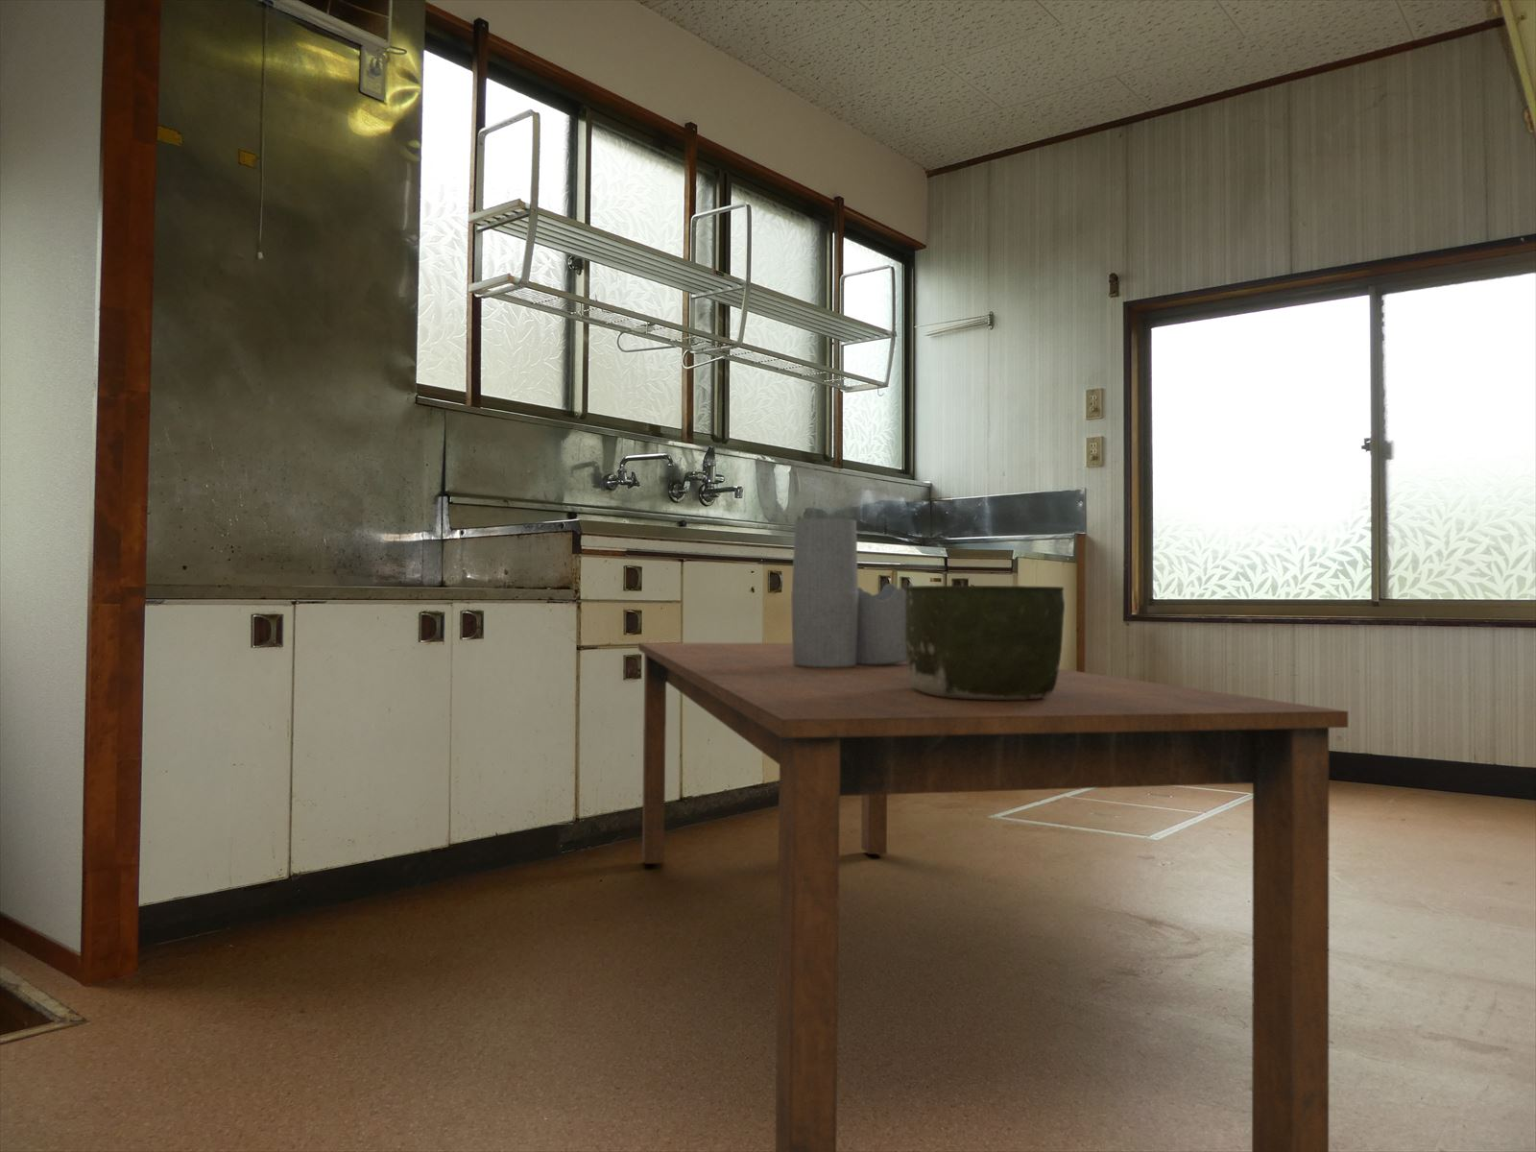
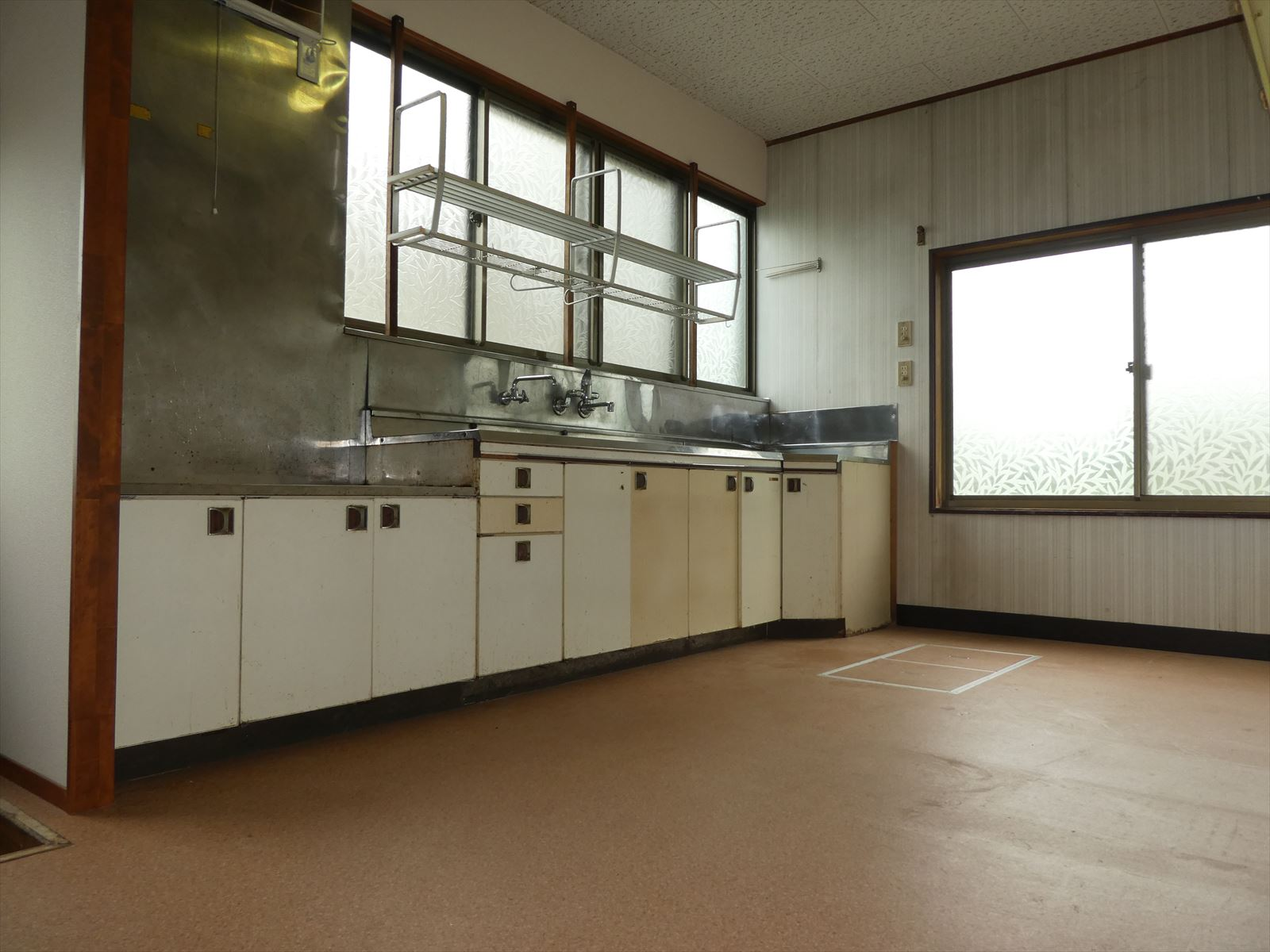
- dining table [637,643,1349,1152]
- vase [790,518,914,668]
- bowl [905,584,1066,699]
